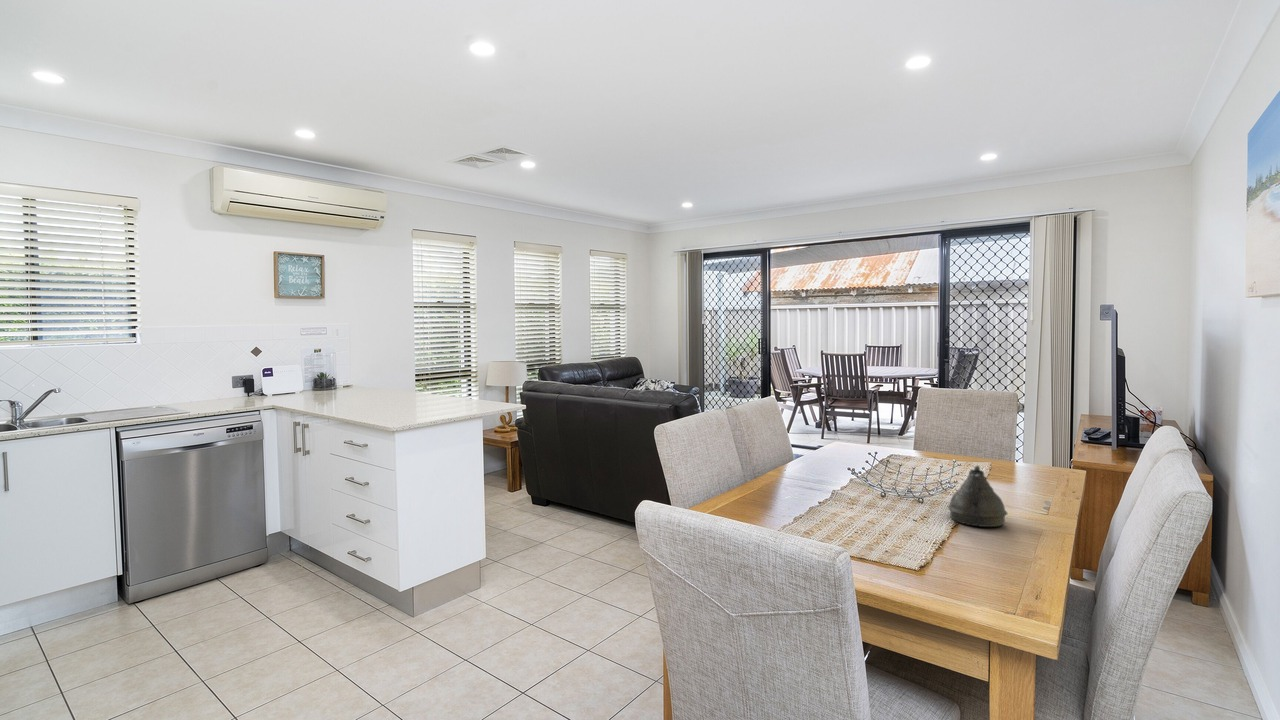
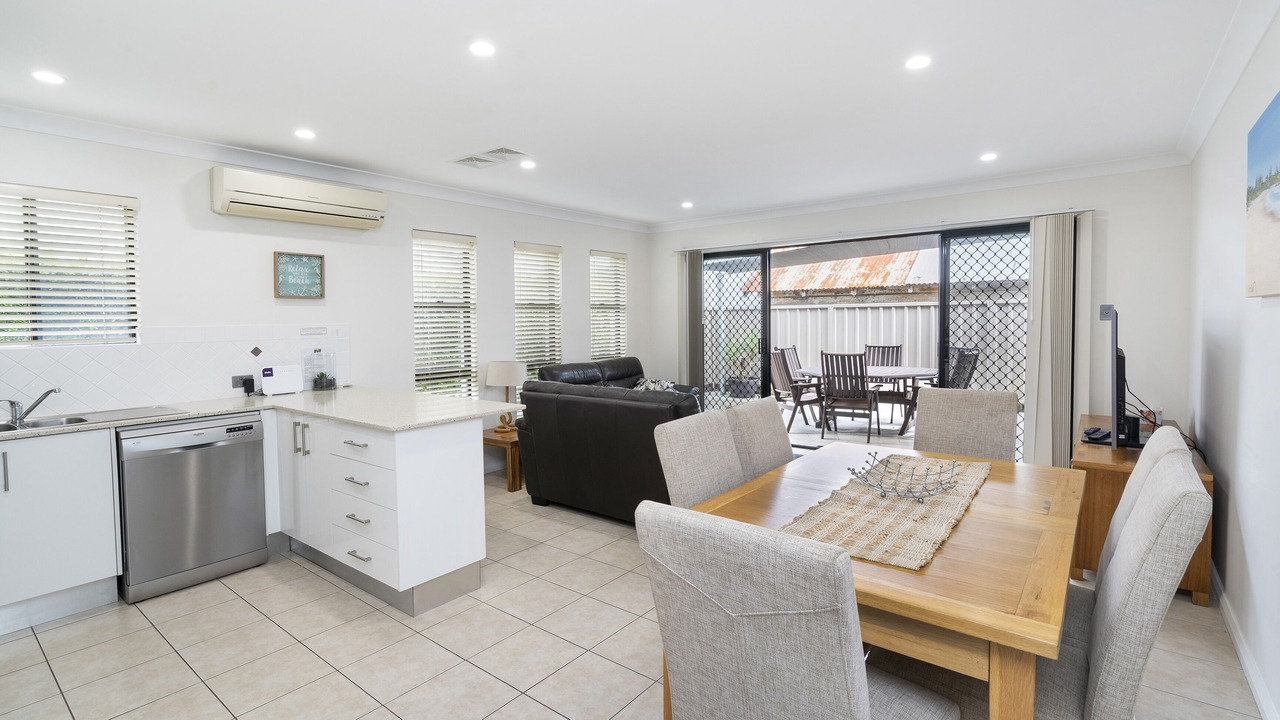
- teapot [947,464,1009,528]
